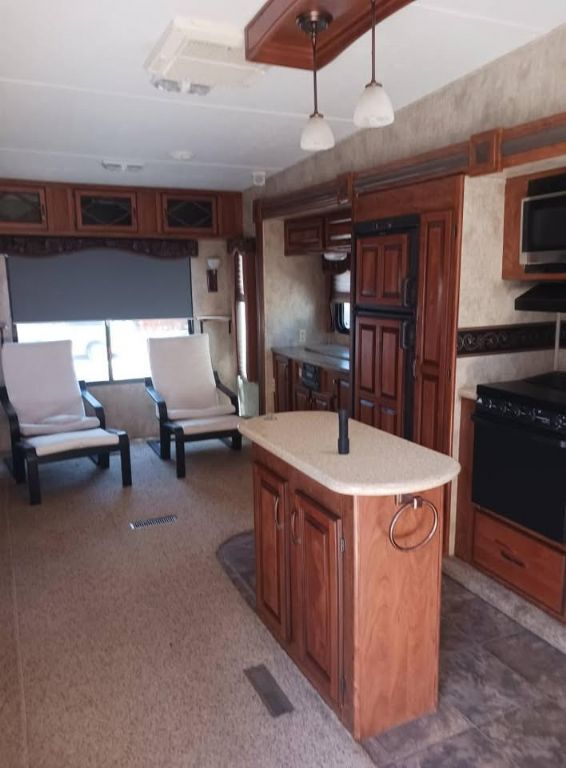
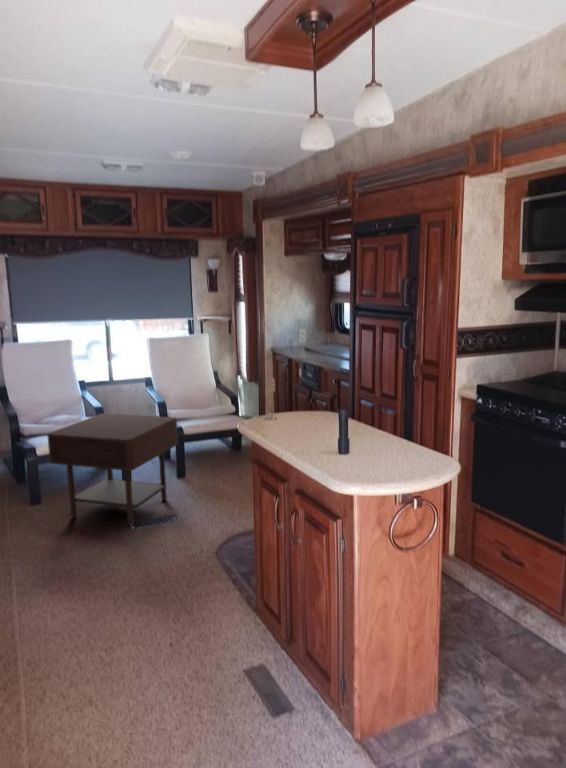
+ side table [46,412,179,527]
